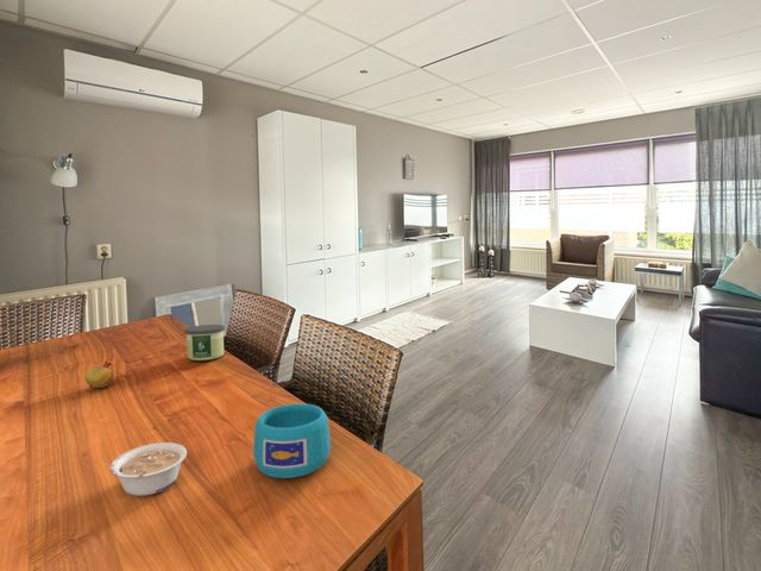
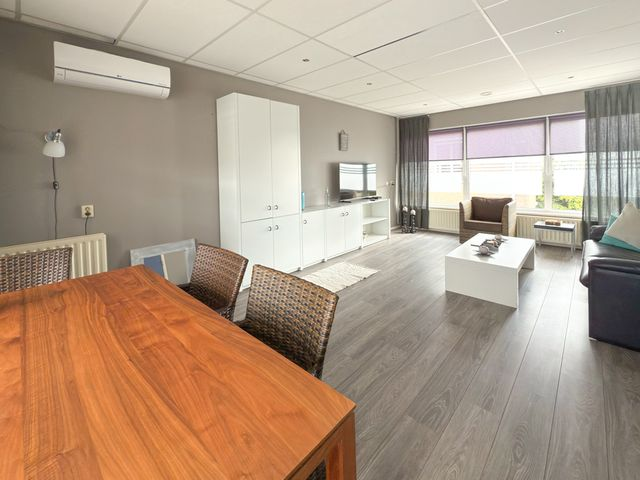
- candle [183,324,226,362]
- cup [252,402,332,479]
- fruit [83,359,115,393]
- legume [109,441,188,497]
